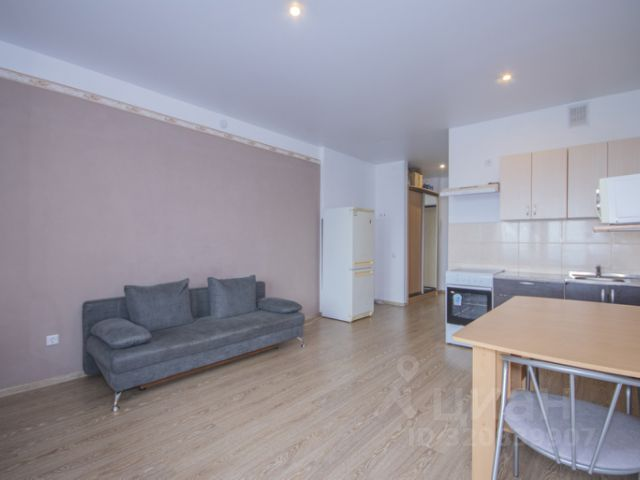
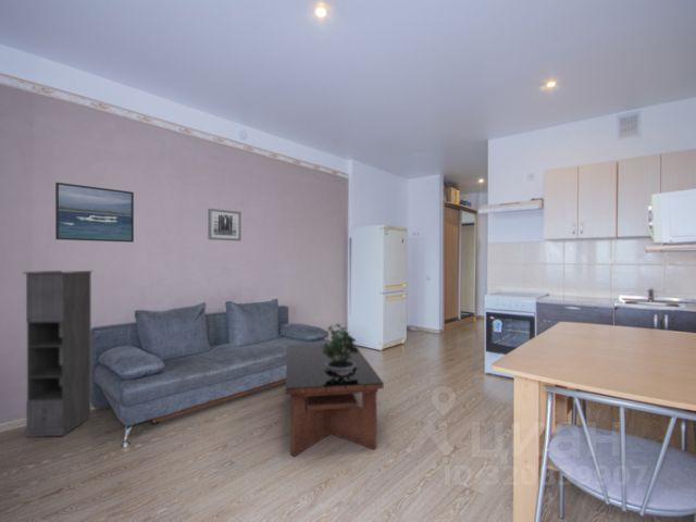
+ potted plant [320,323,359,375]
+ coffee table [285,343,385,458]
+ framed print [54,182,135,244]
+ wall art [207,208,243,241]
+ storage cabinet [22,270,94,438]
